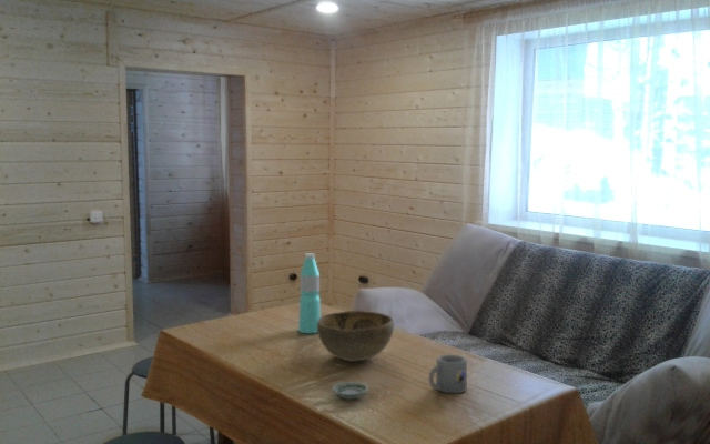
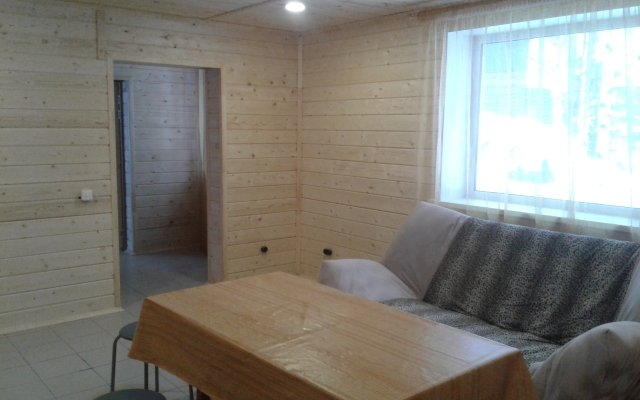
- mug [428,353,468,394]
- water bottle [297,252,322,334]
- decorative bowl [317,310,395,362]
- saucer [331,381,369,401]
